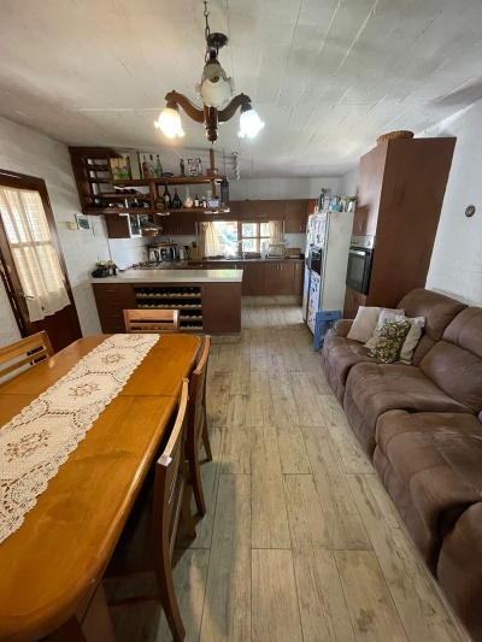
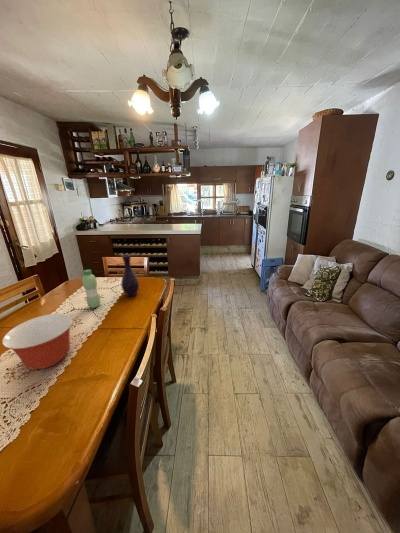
+ vase [120,253,140,297]
+ water bottle [81,269,101,309]
+ mixing bowl [1,313,74,370]
